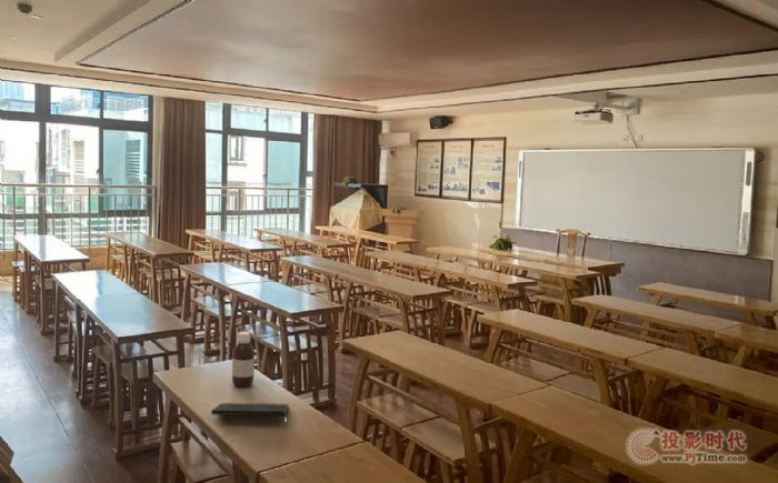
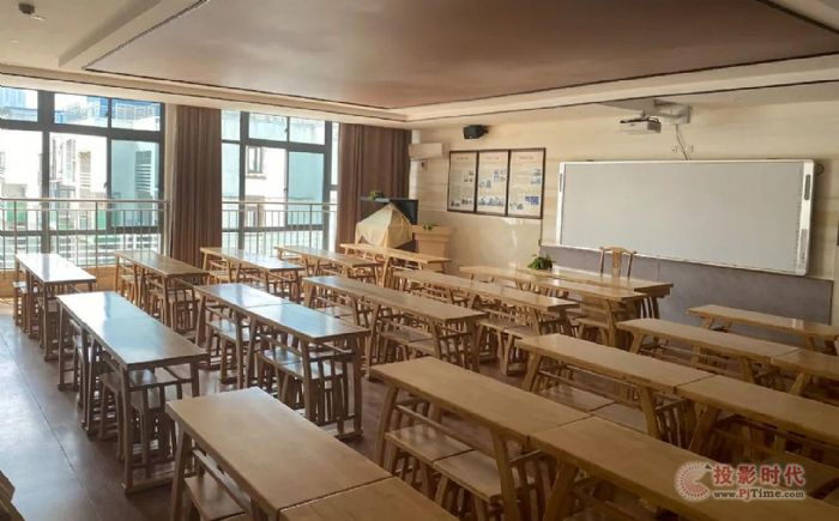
- bottle [231,331,256,388]
- notepad [210,402,290,426]
